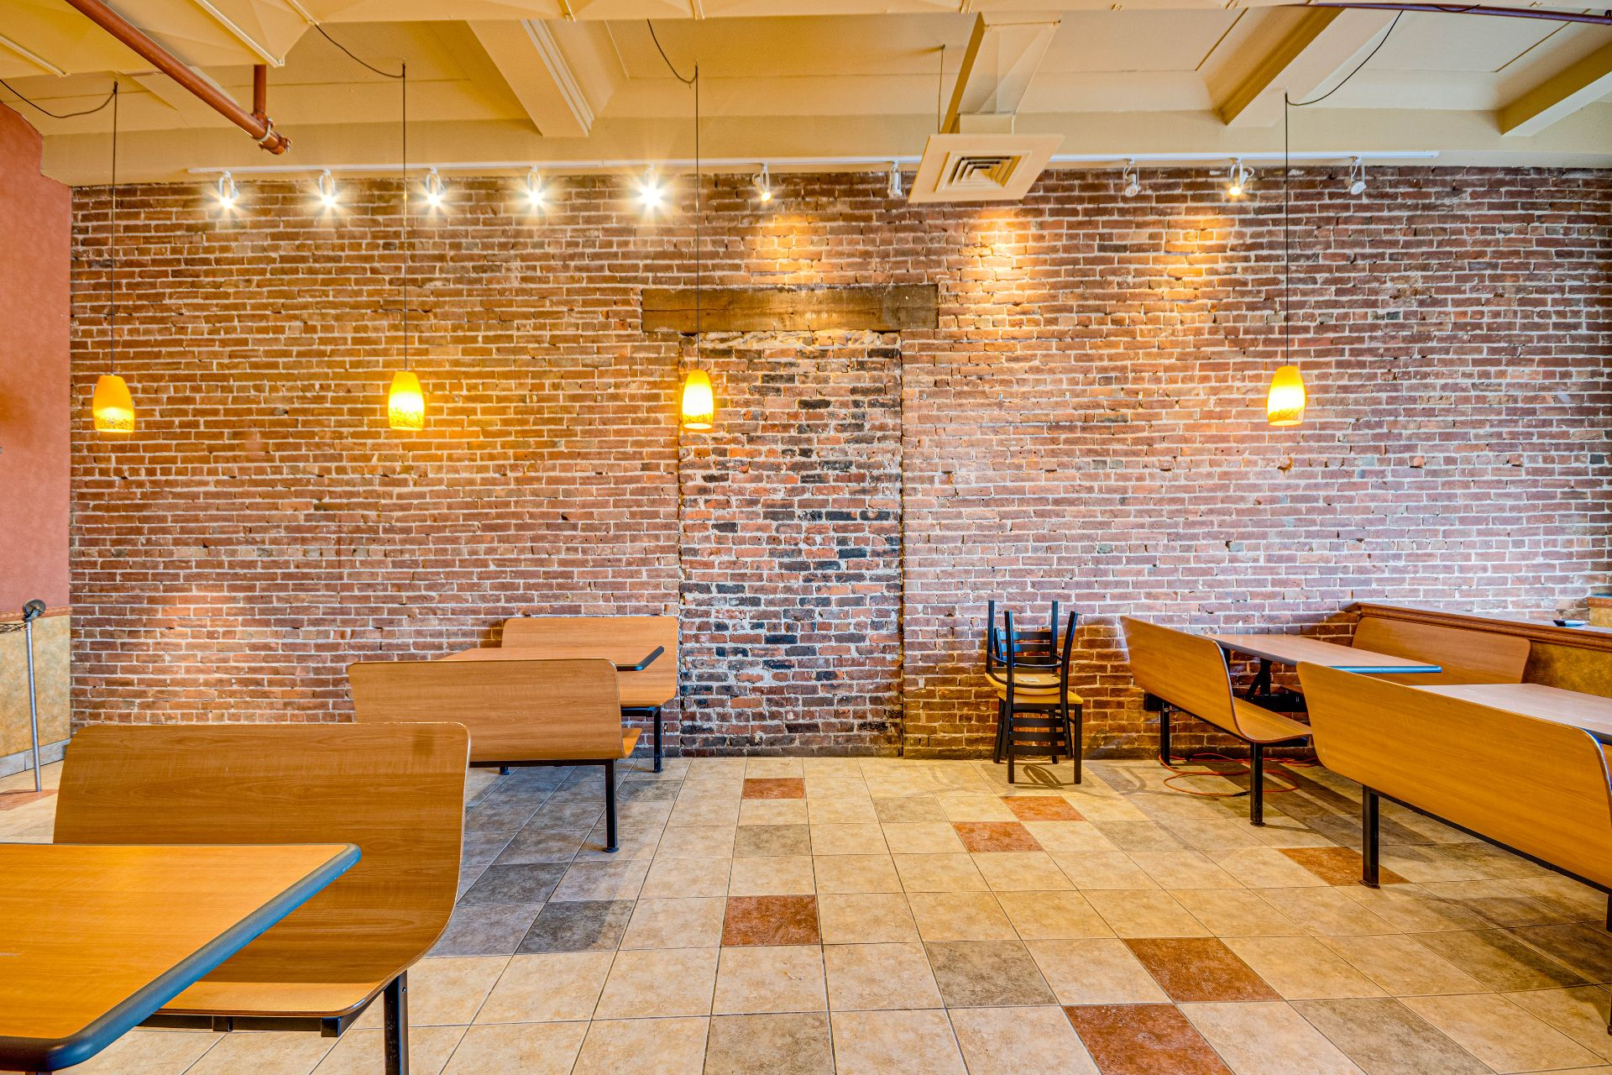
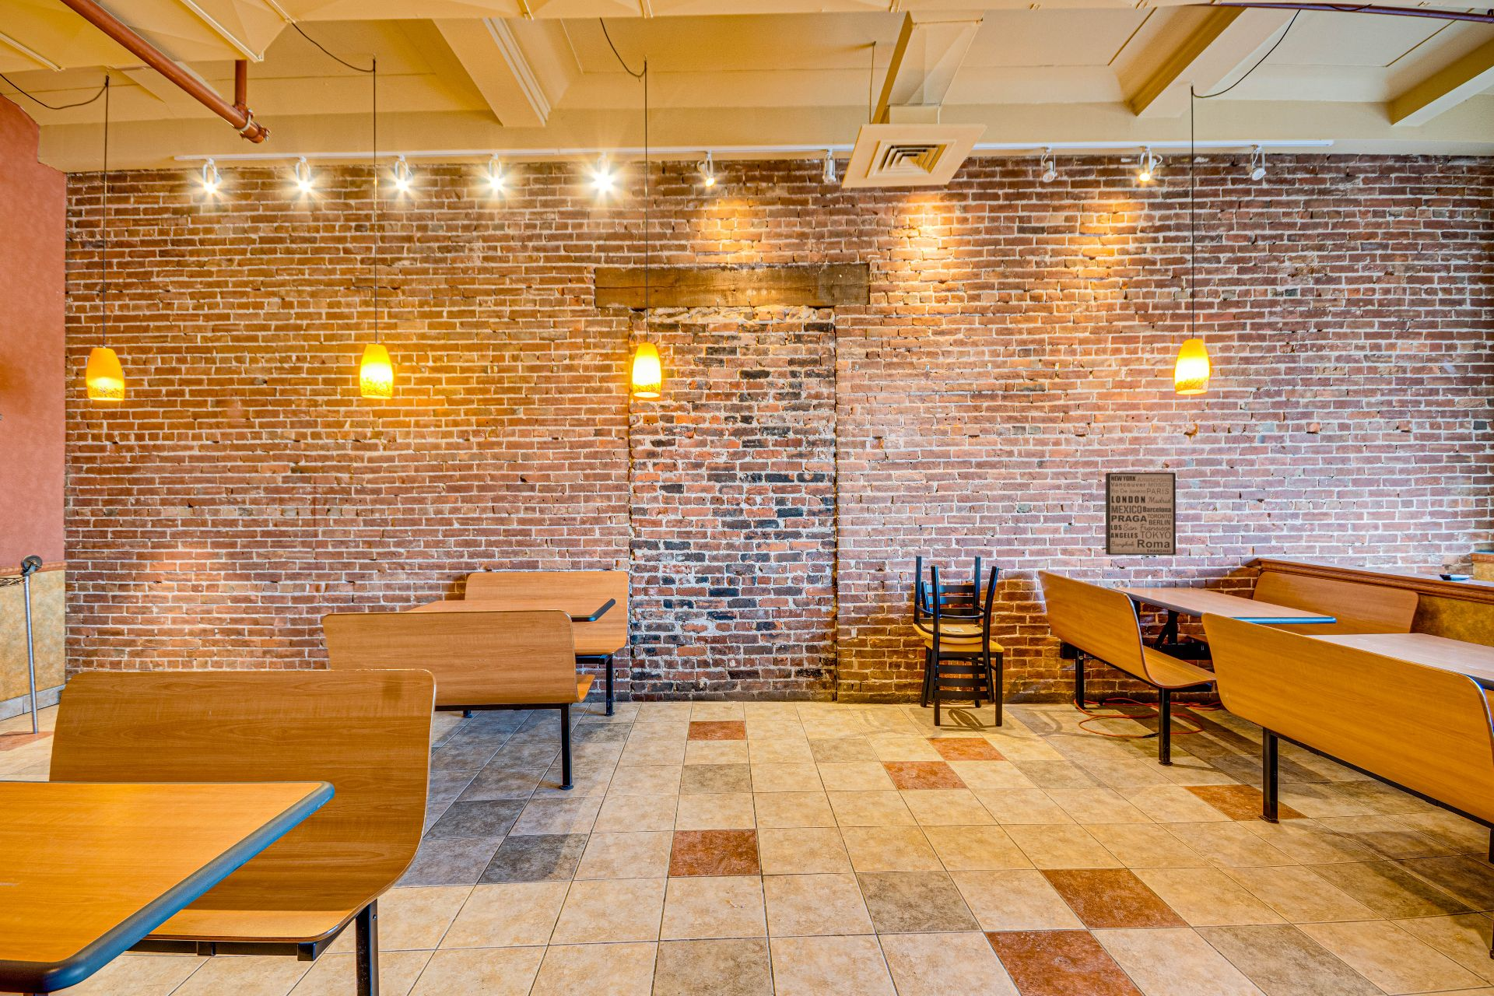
+ wall art [1105,471,1176,556]
